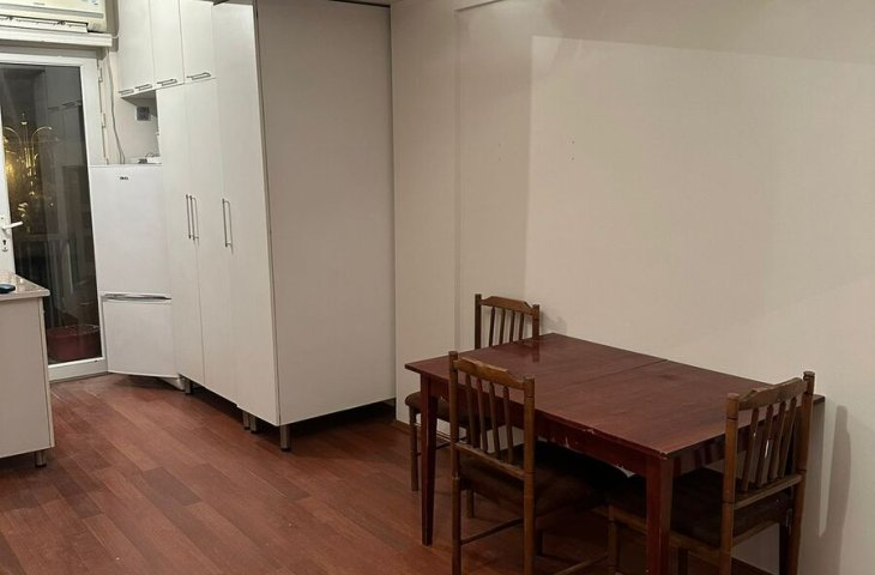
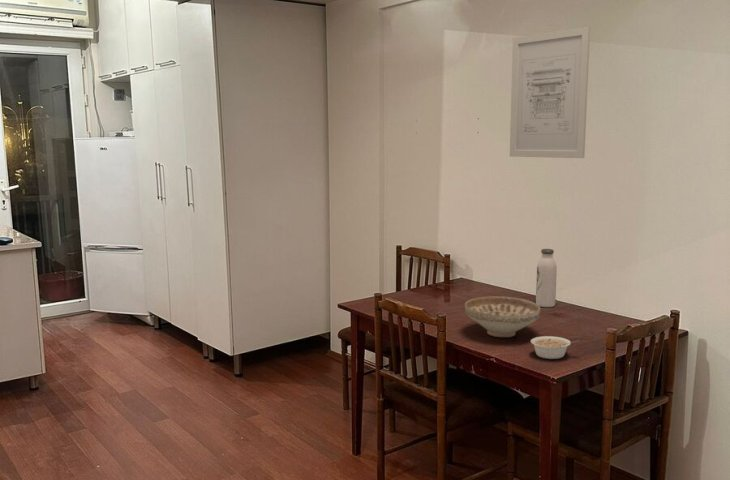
+ water bottle [535,248,558,308]
+ decorative bowl [464,295,541,338]
+ legume [530,335,579,360]
+ wall art [509,26,591,159]
